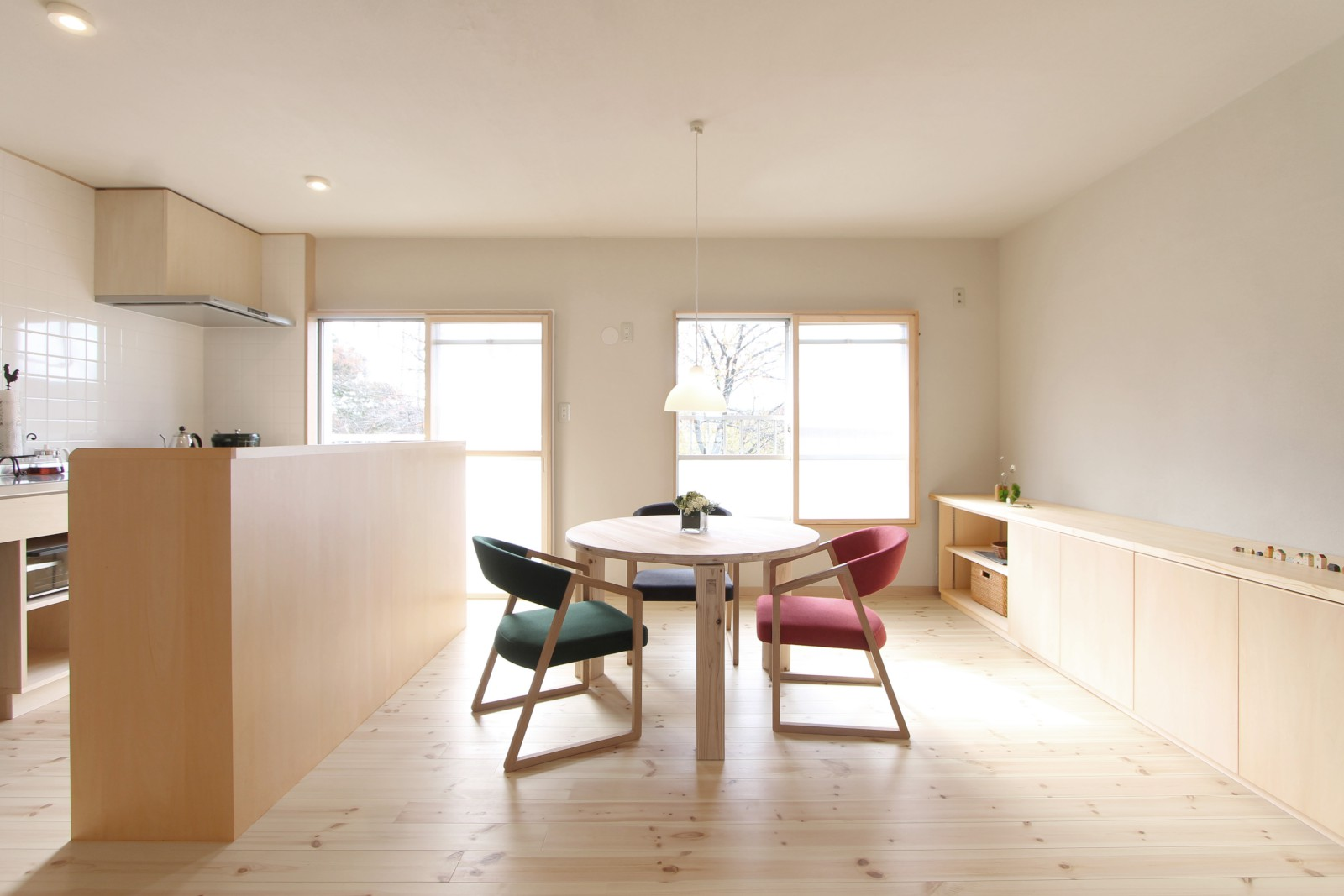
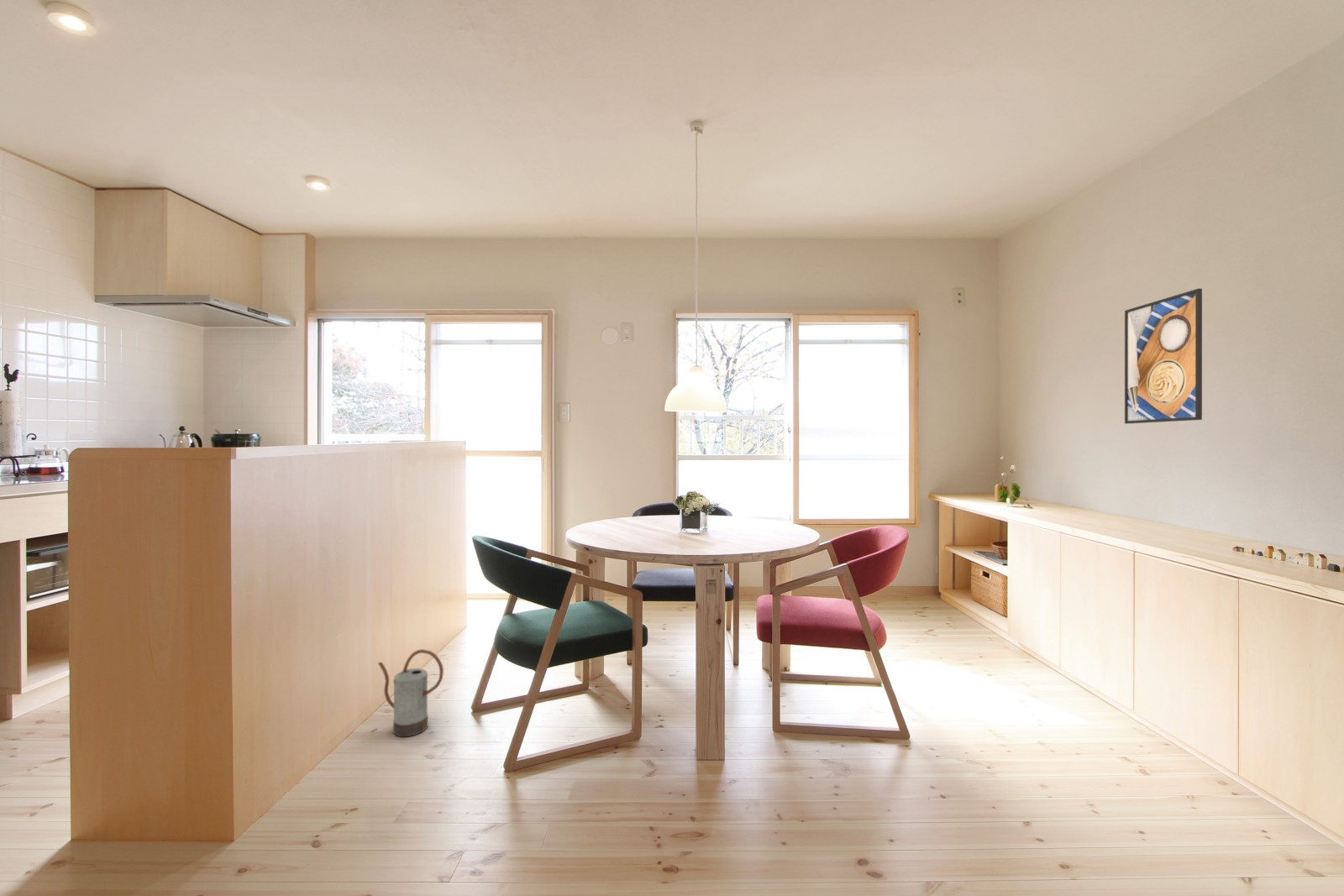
+ watering can [377,648,444,737]
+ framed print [1124,288,1203,424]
